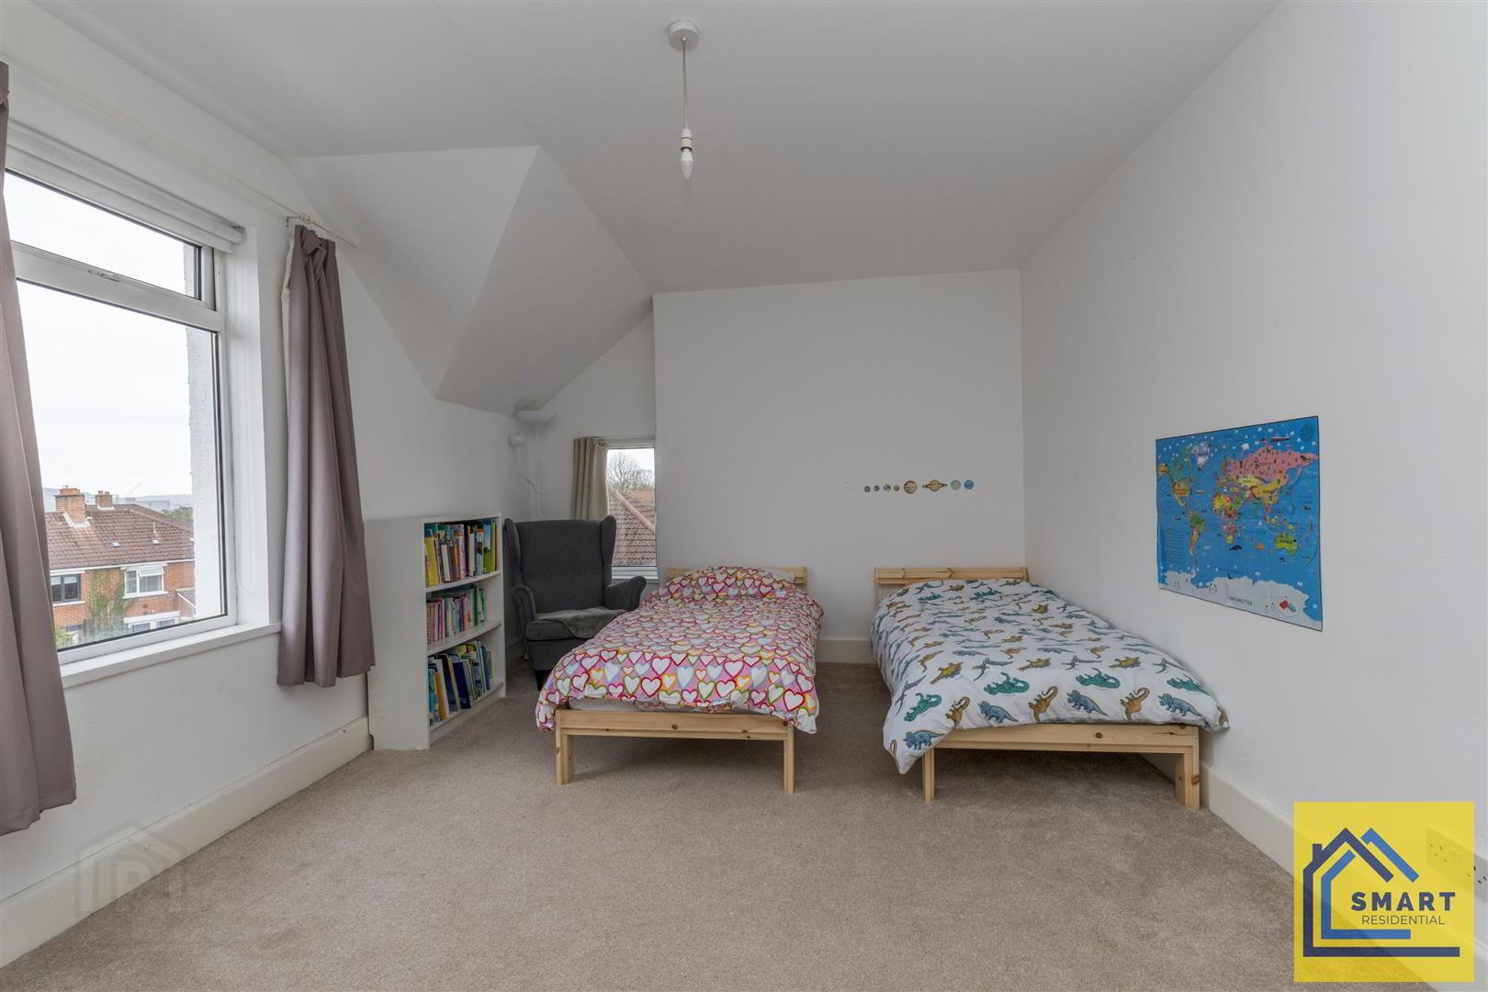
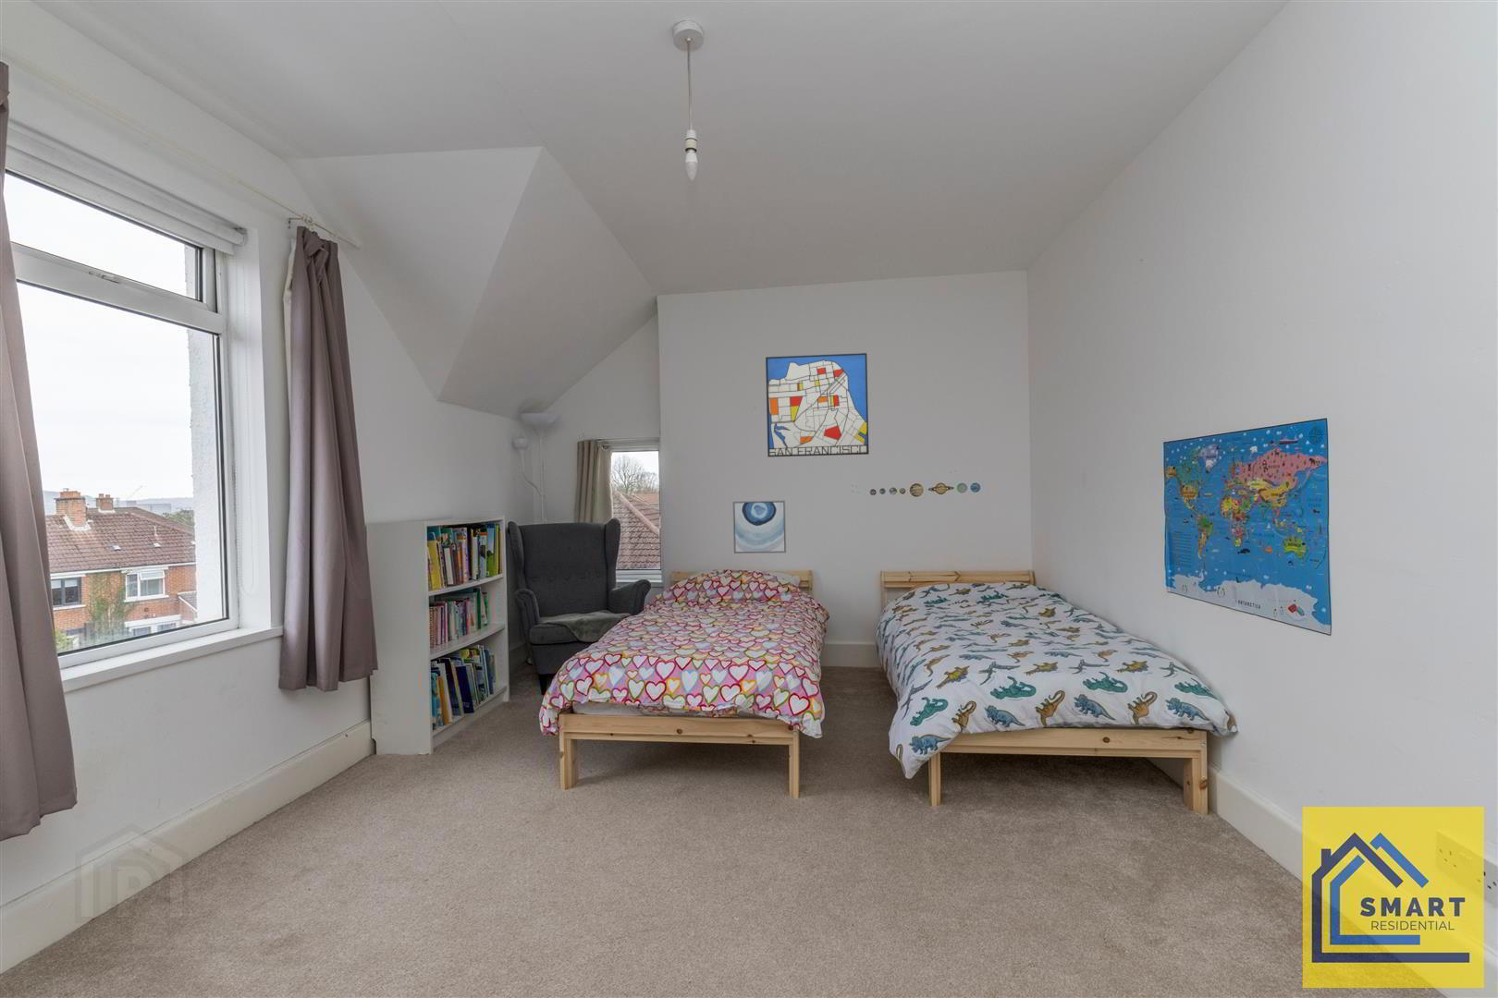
+ wall art [765,352,870,458]
+ wall art [732,500,787,555]
